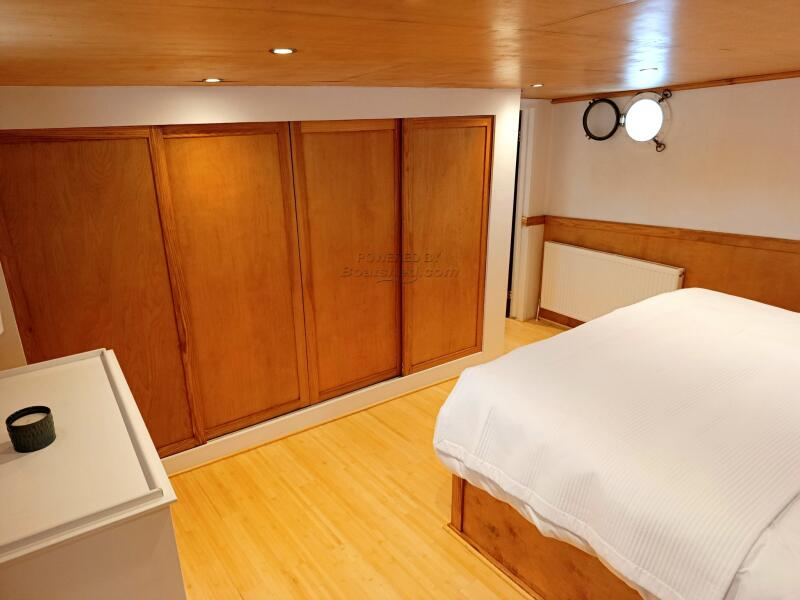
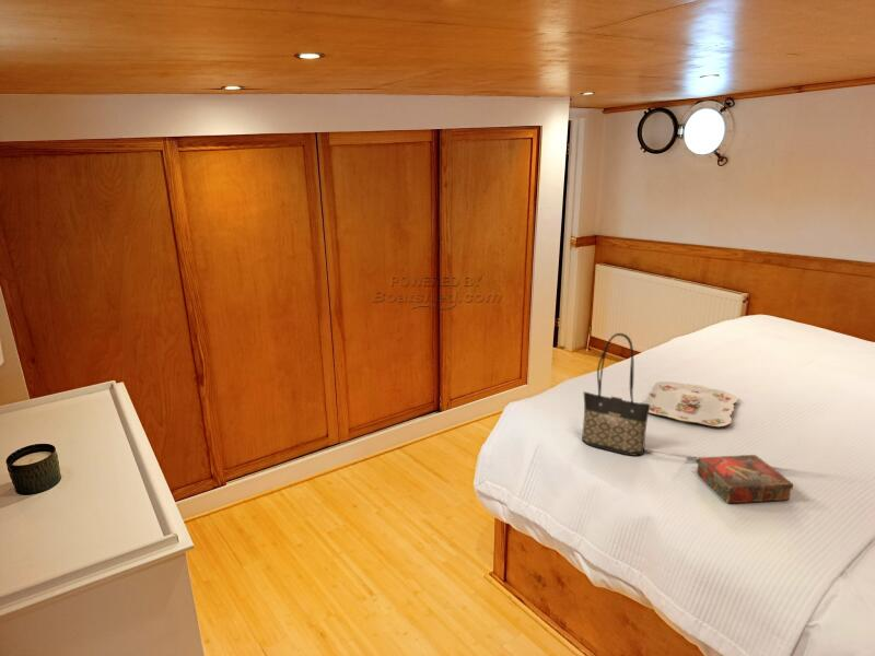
+ serving tray [640,380,739,427]
+ book [696,454,794,504]
+ tote bag [581,332,651,457]
